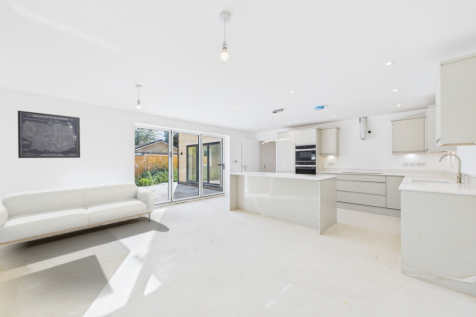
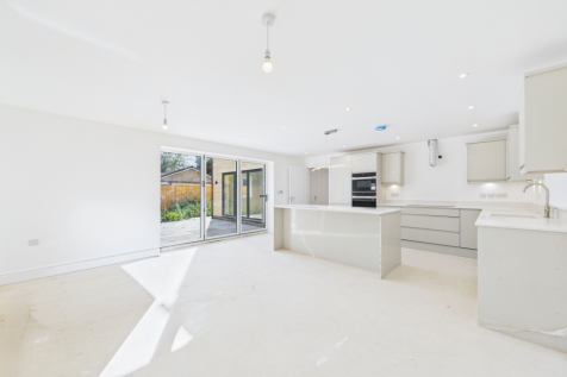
- wall art [17,110,81,159]
- sofa [0,182,156,246]
